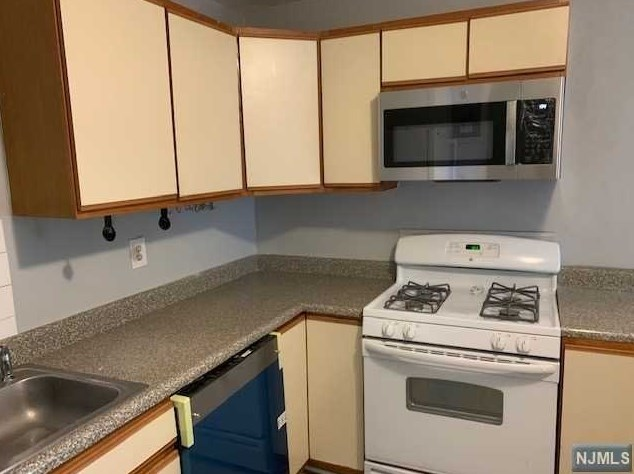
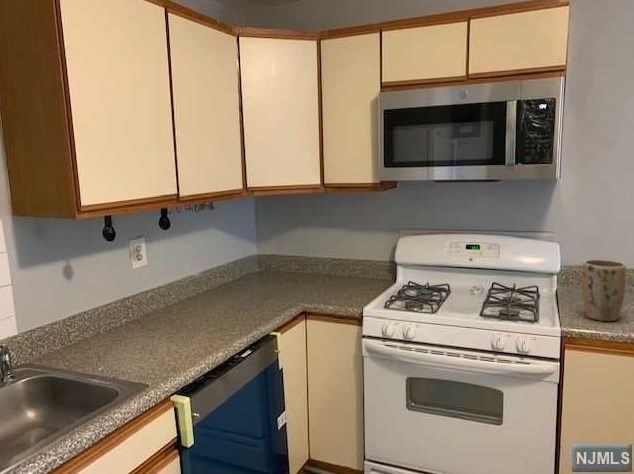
+ plant pot [581,259,627,322]
